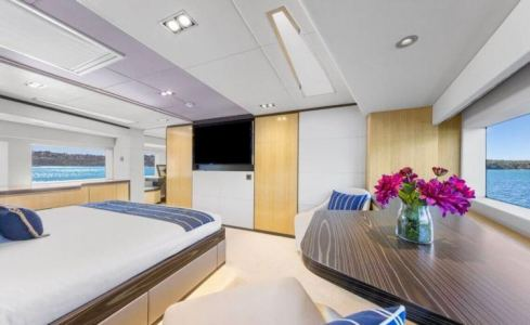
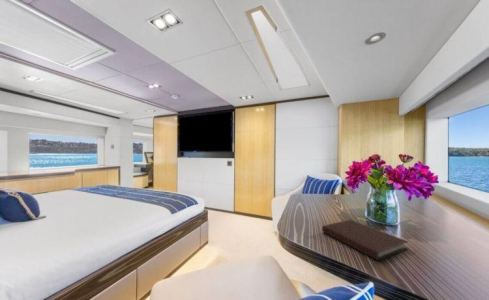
+ notebook [321,219,409,262]
